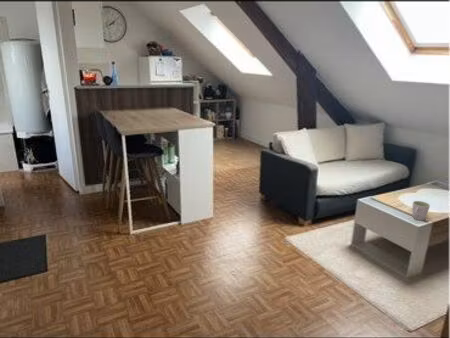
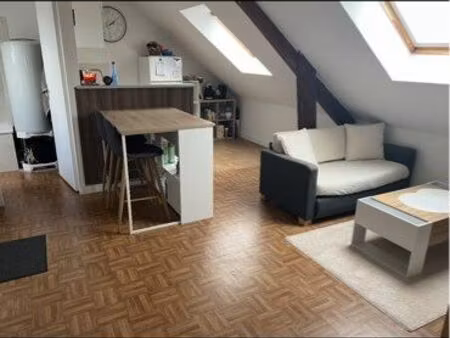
- mug [411,200,431,221]
